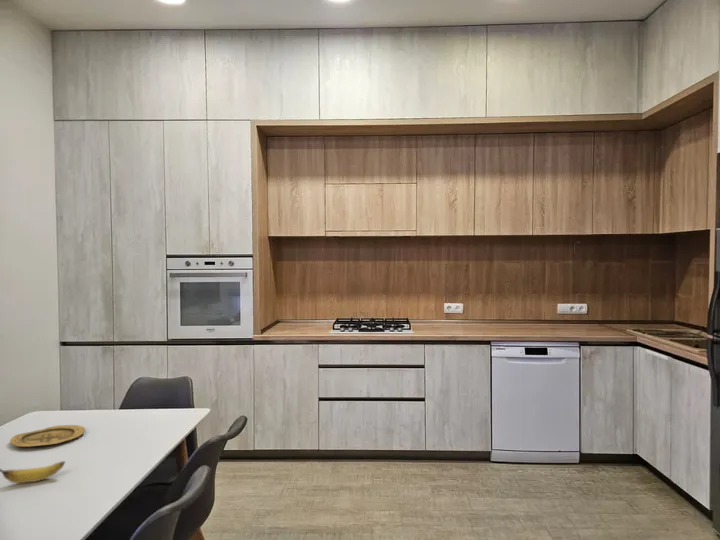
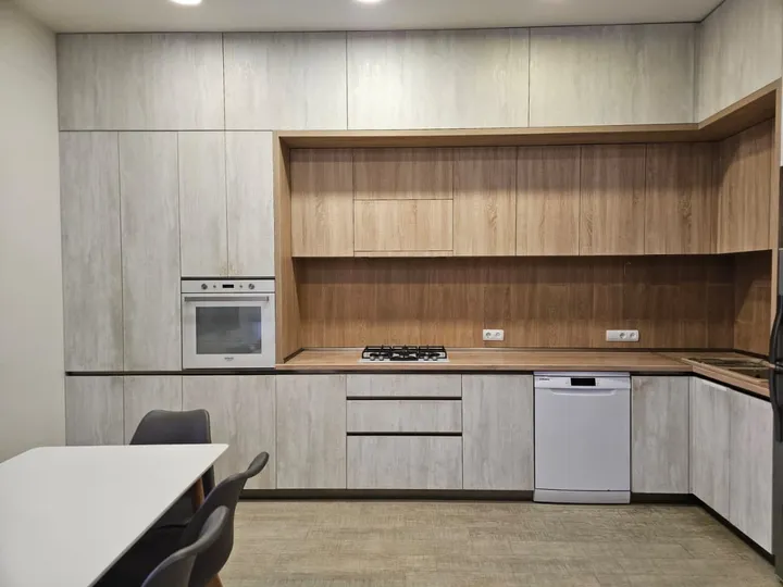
- plate [9,424,86,448]
- banana [0,460,66,484]
